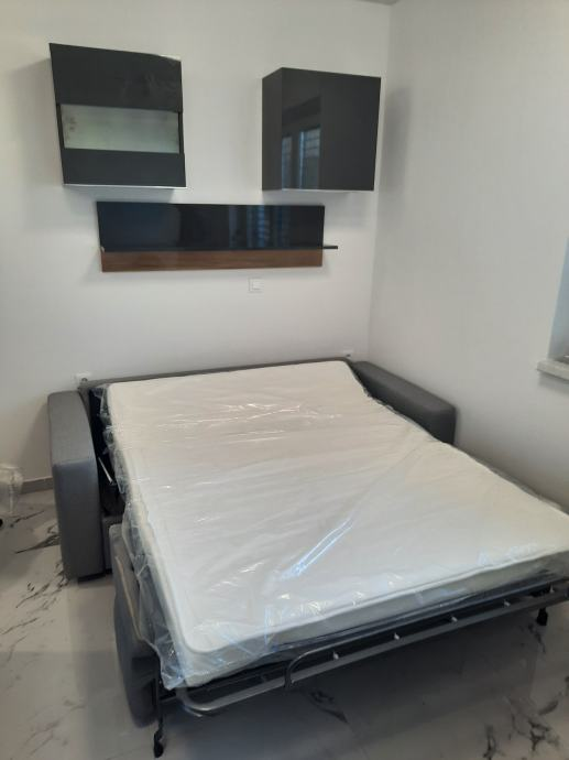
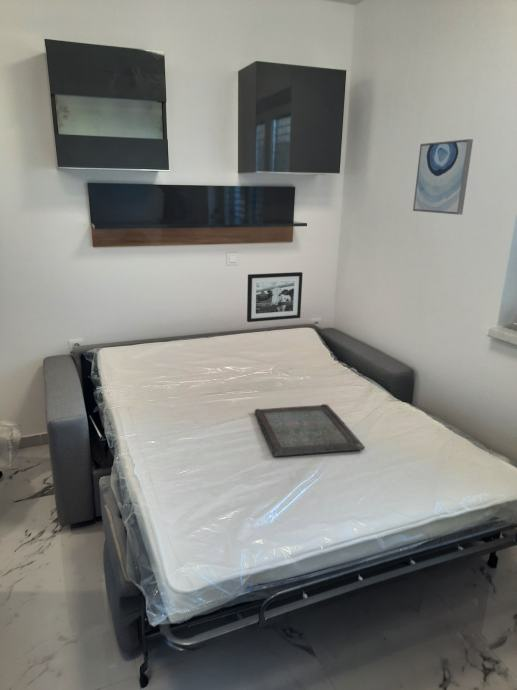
+ serving tray [254,403,366,458]
+ wall art [412,138,474,216]
+ picture frame [246,271,304,323]
